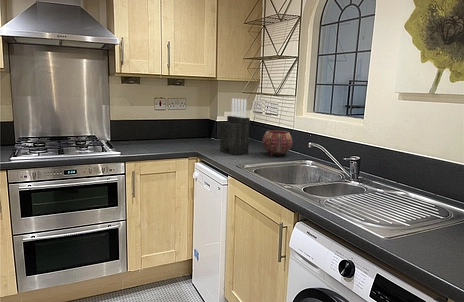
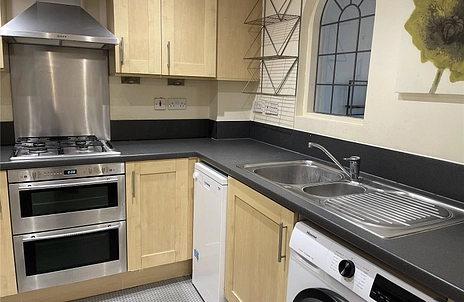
- bowl [261,130,293,157]
- knife block [219,98,251,156]
